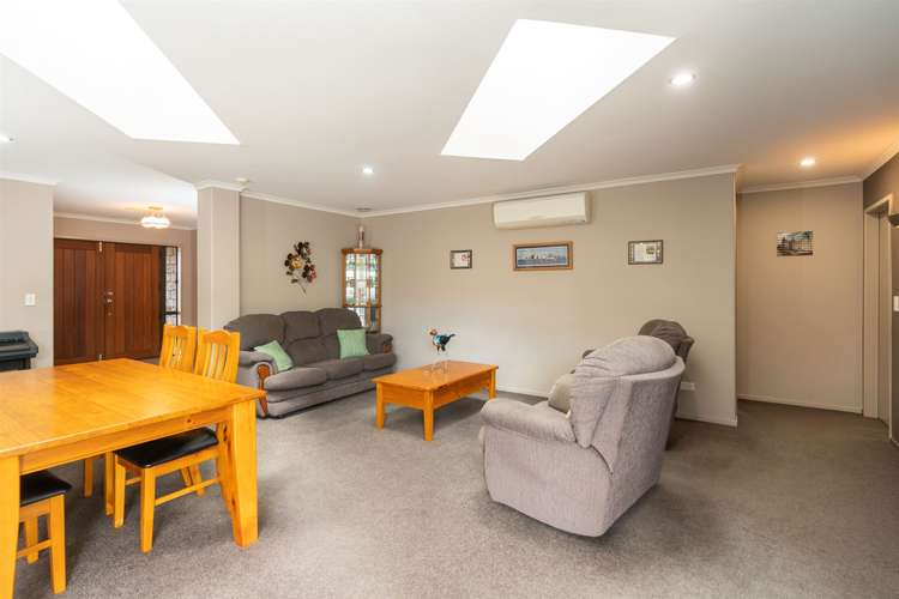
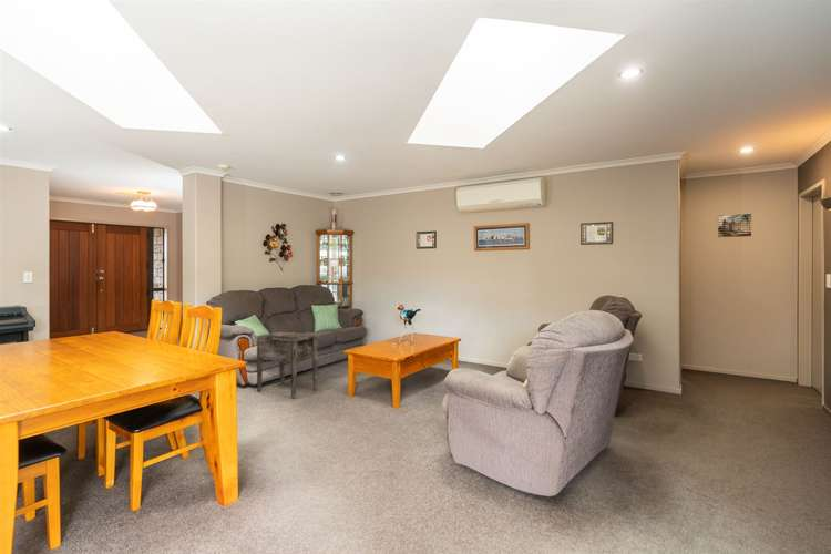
+ side table [254,331,320,399]
